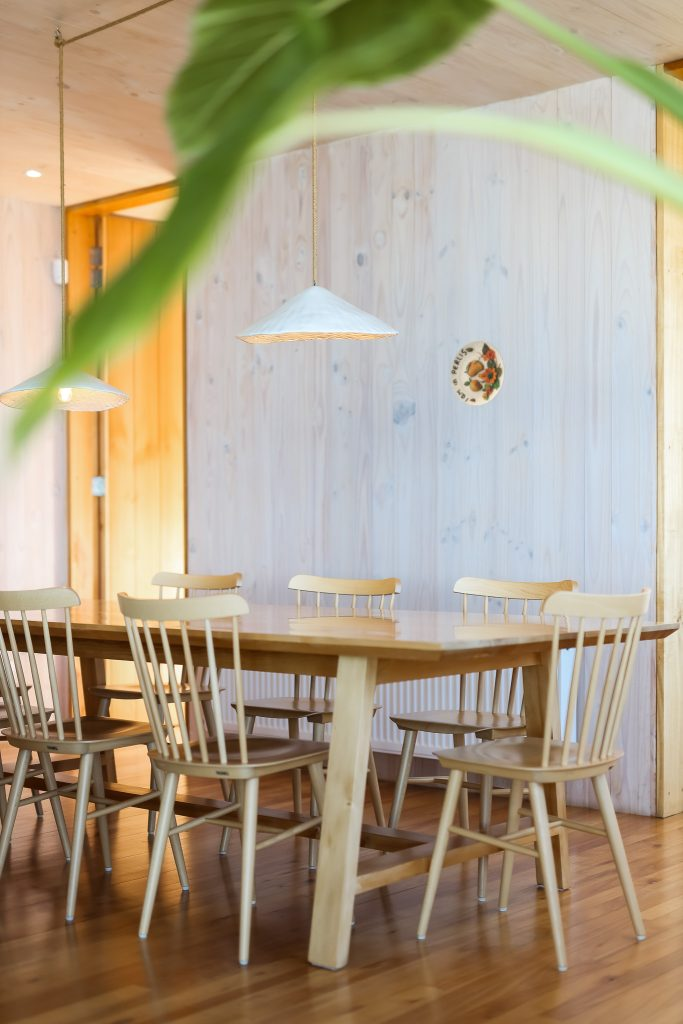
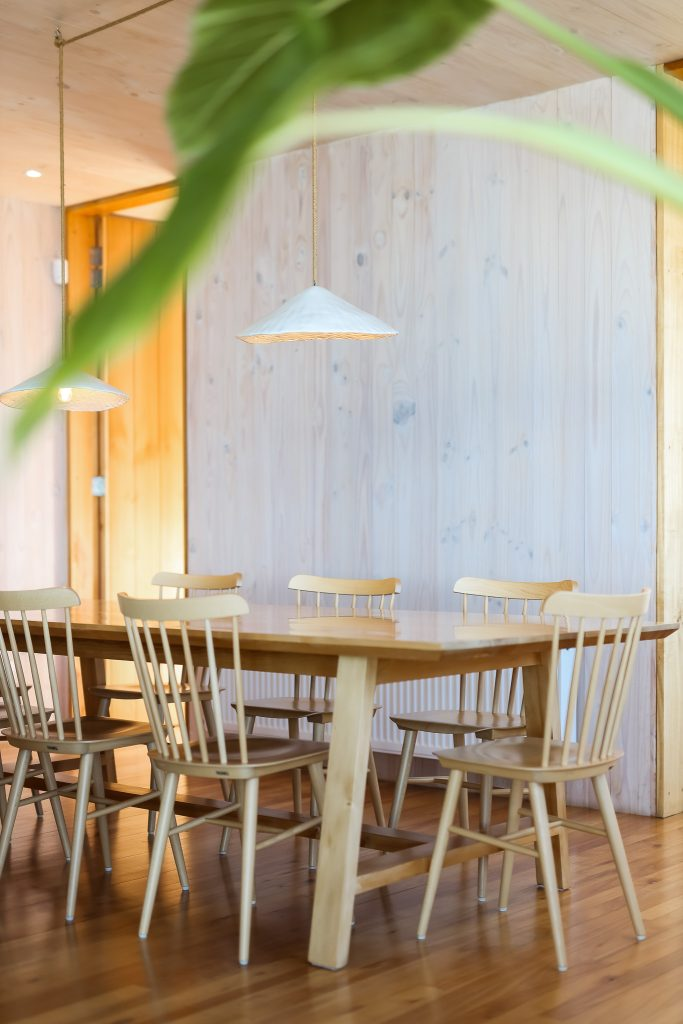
- decorative plate [449,340,506,407]
